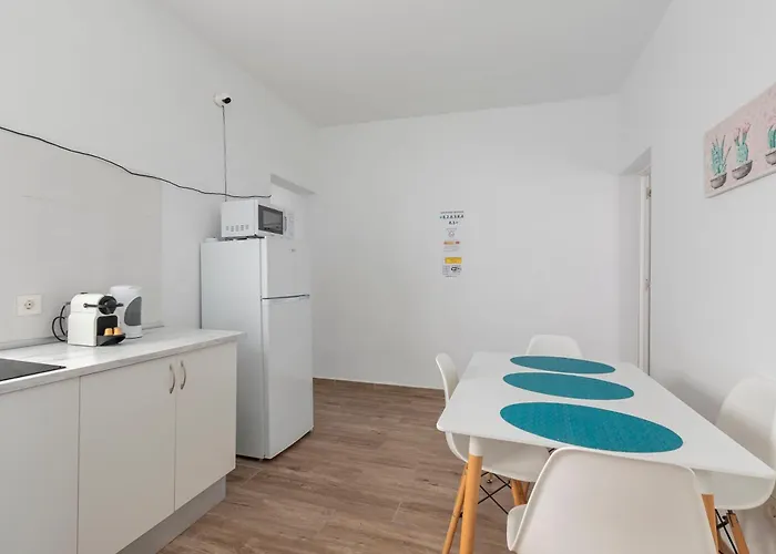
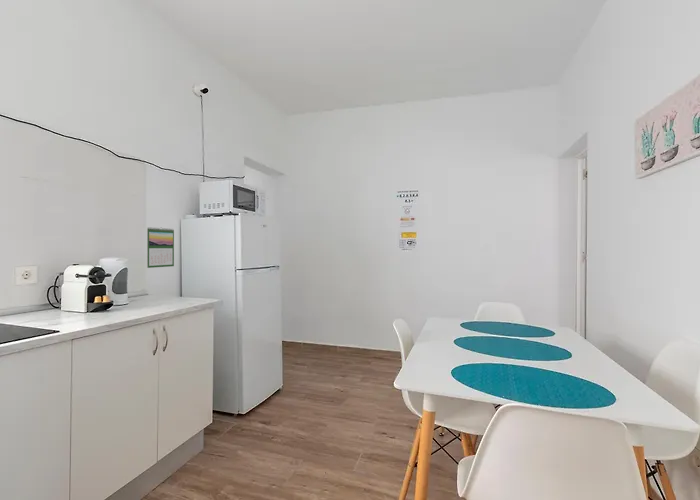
+ calendar [146,226,175,269]
